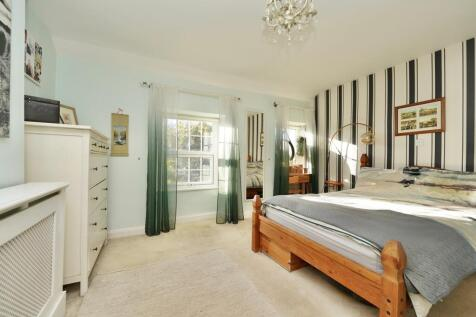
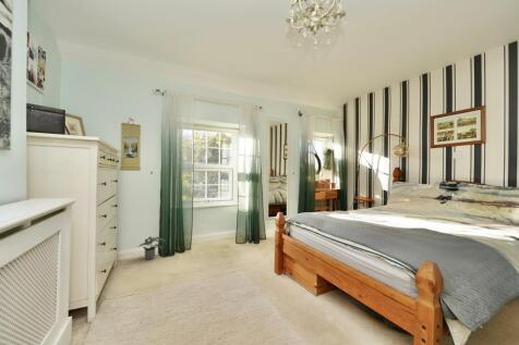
+ potted plant [137,235,167,260]
